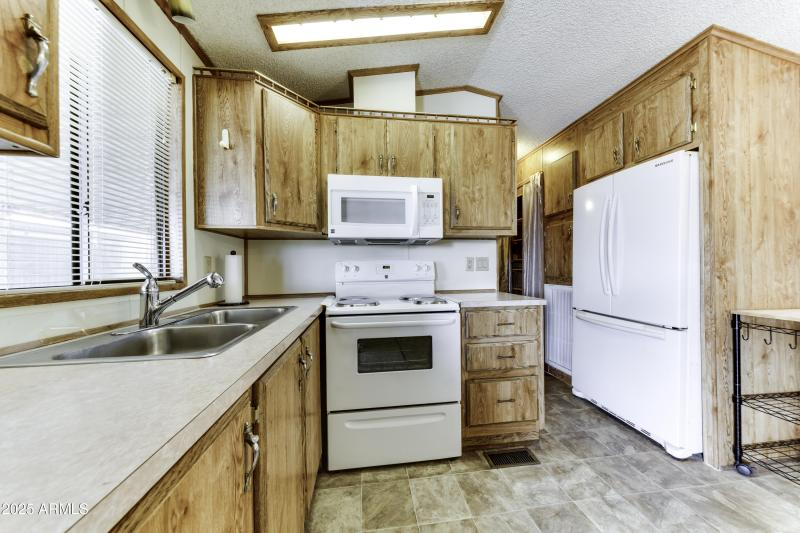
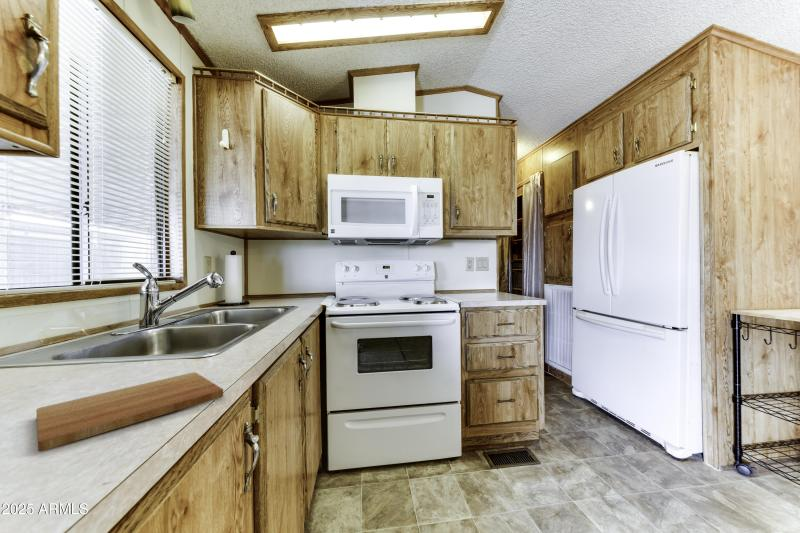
+ cutting board [36,371,224,452]
